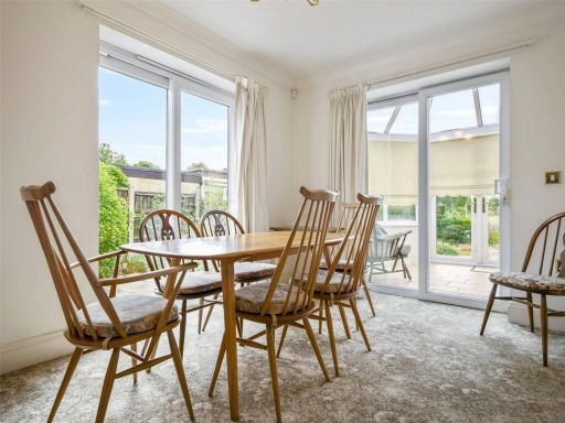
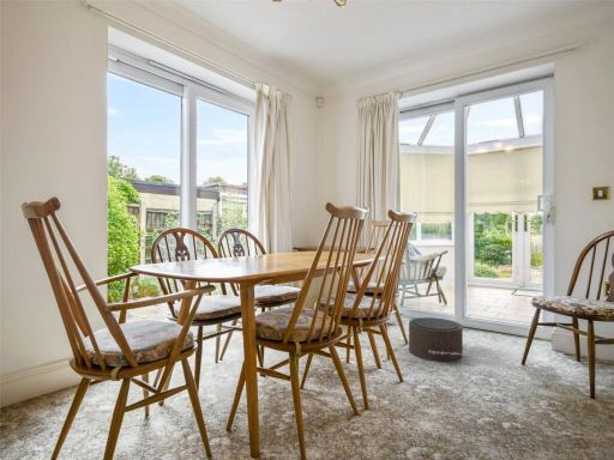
+ pouf [408,316,464,363]
